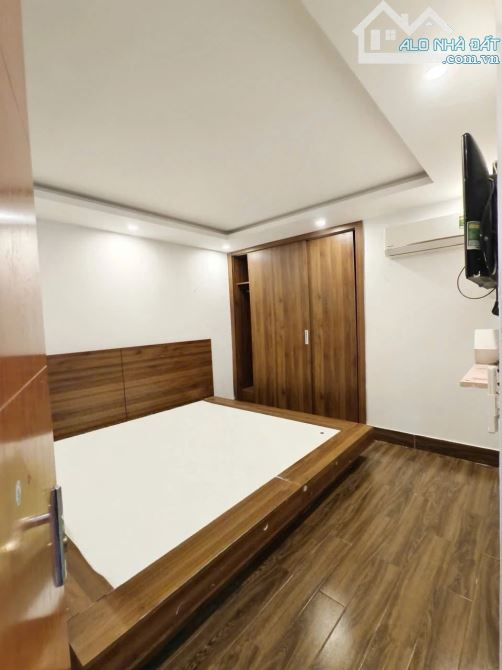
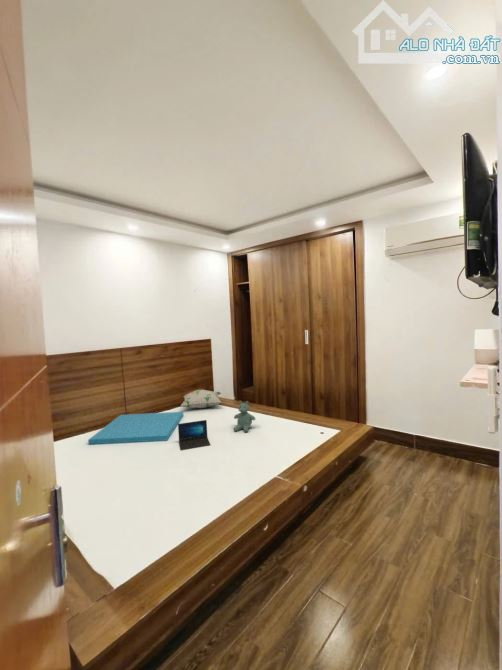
+ laptop [177,419,211,451]
+ decorative pillow [180,389,222,409]
+ cushion [87,411,184,446]
+ stuffed bear [233,400,256,433]
